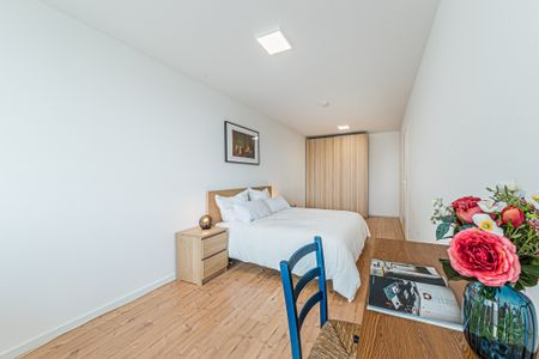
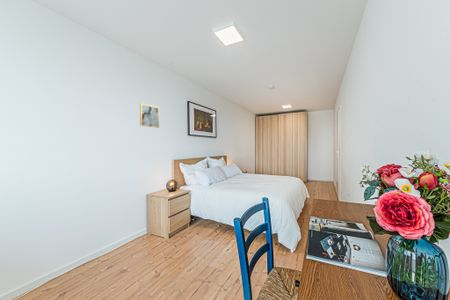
+ wall art [139,102,160,129]
